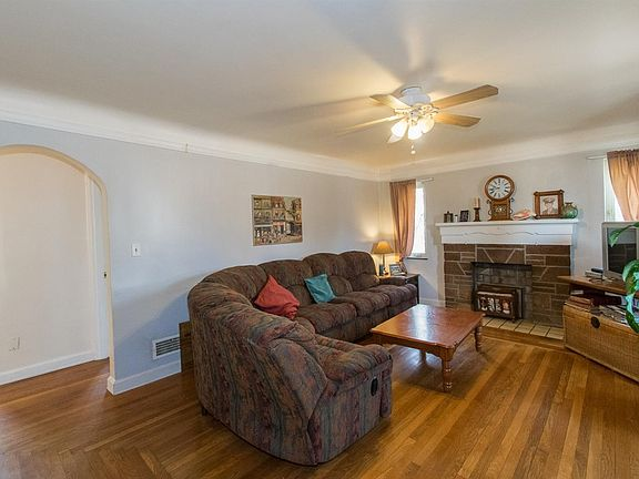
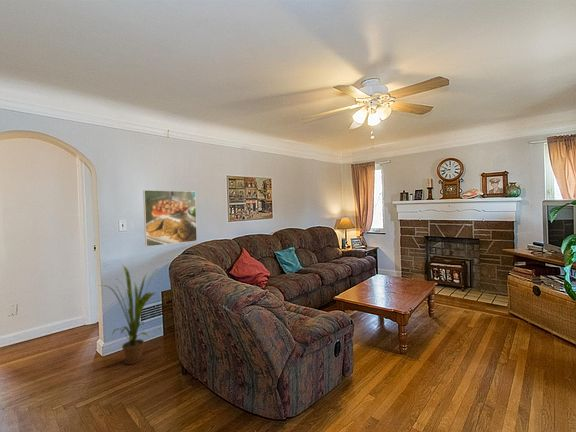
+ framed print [142,189,198,248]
+ house plant [99,264,157,365]
